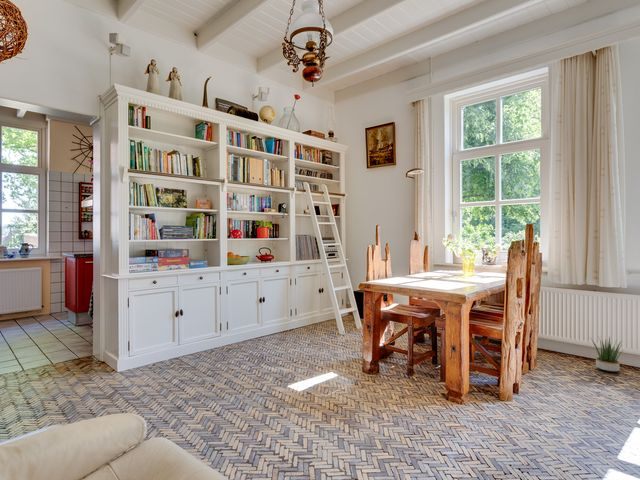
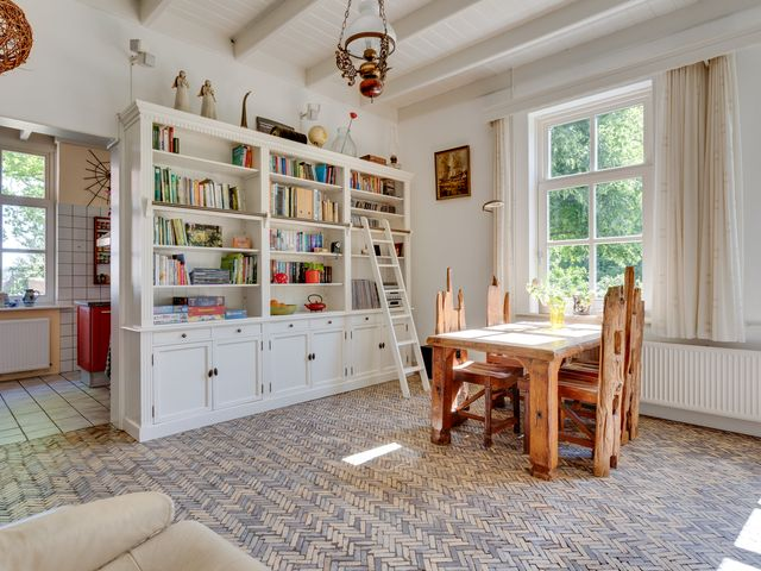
- potted plant [590,335,623,373]
